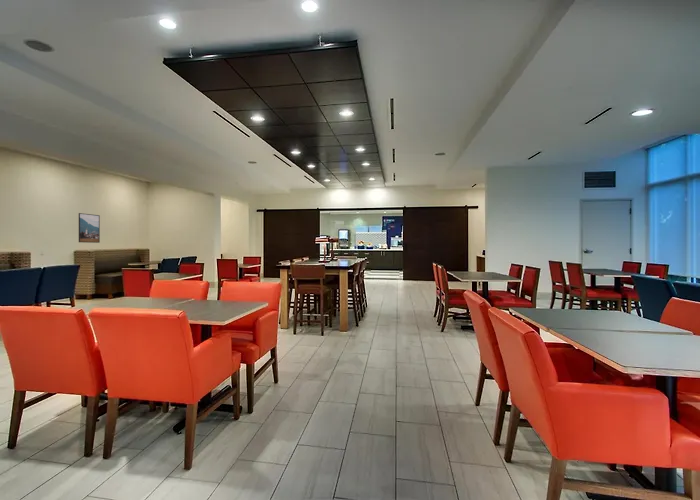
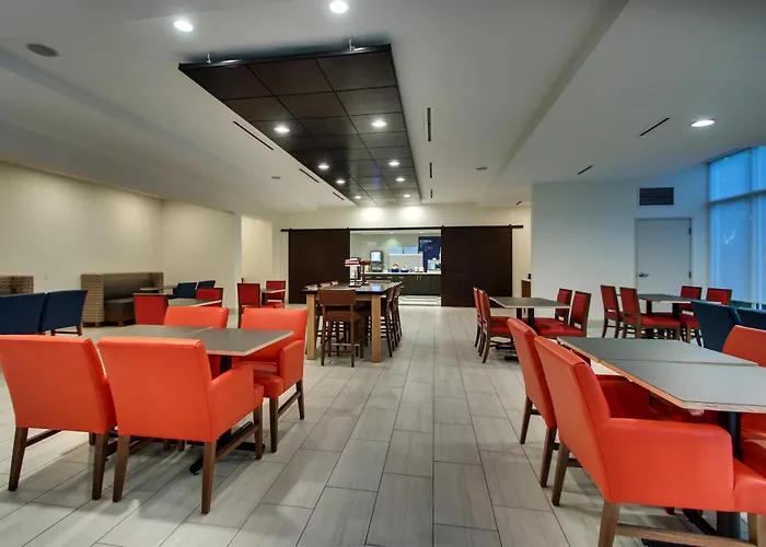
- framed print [78,212,101,244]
